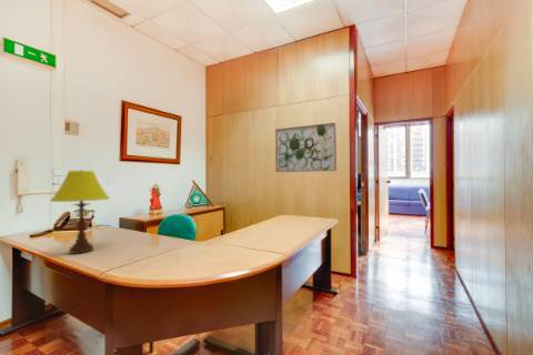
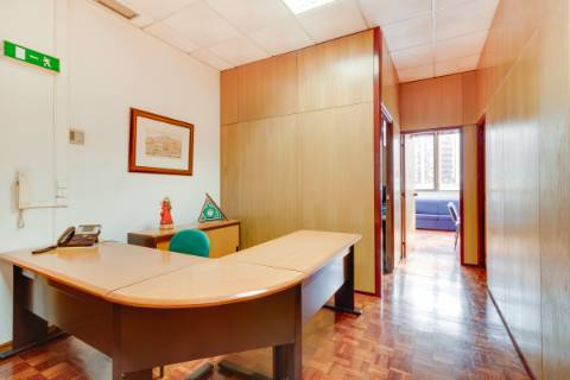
- table lamp [49,169,111,255]
- wall art [274,122,338,173]
